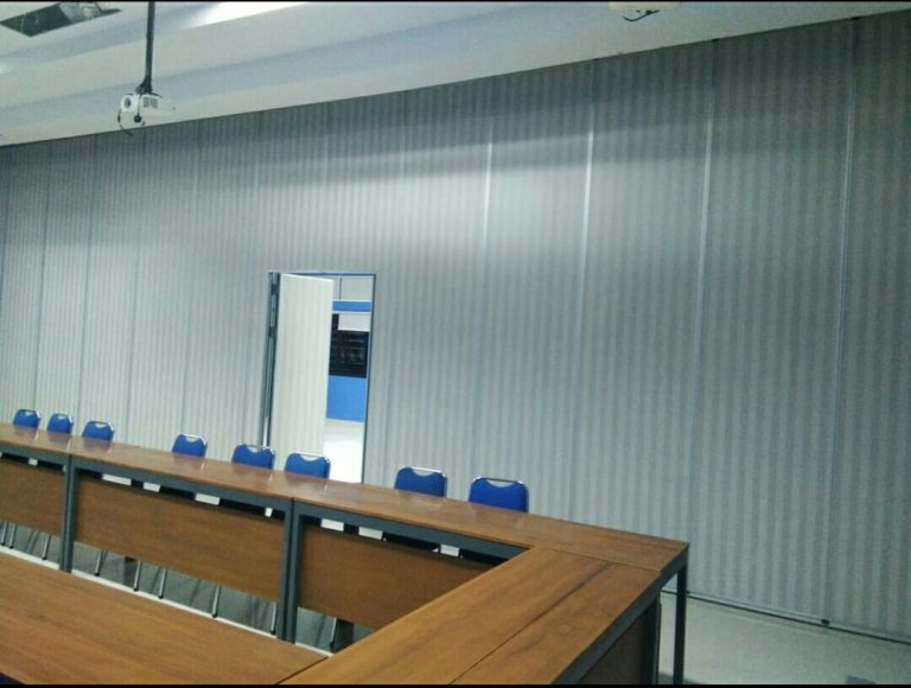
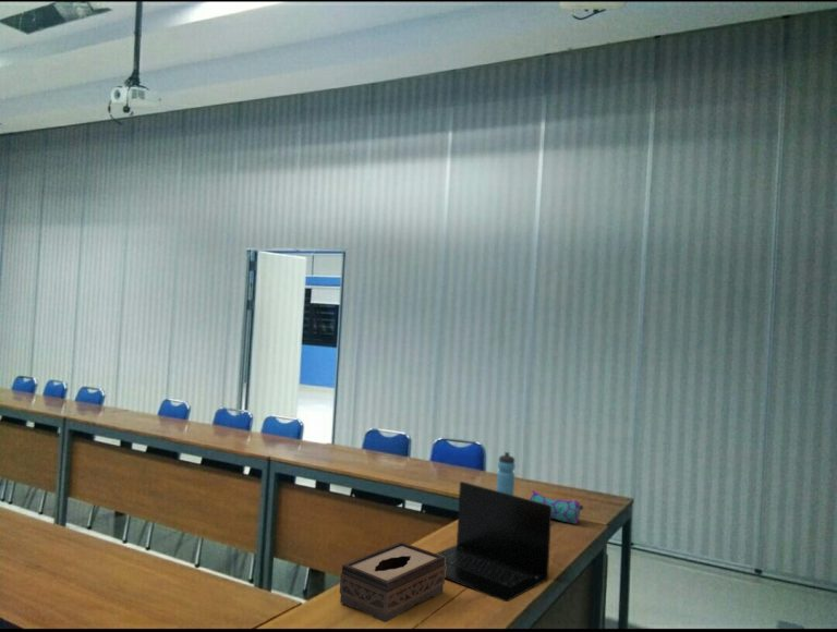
+ laptop [435,481,553,603]
+ water bottle [496,451,517,496]
+ pencil case [529,489,584,525]
+ tissue box [339,542,446,623]
